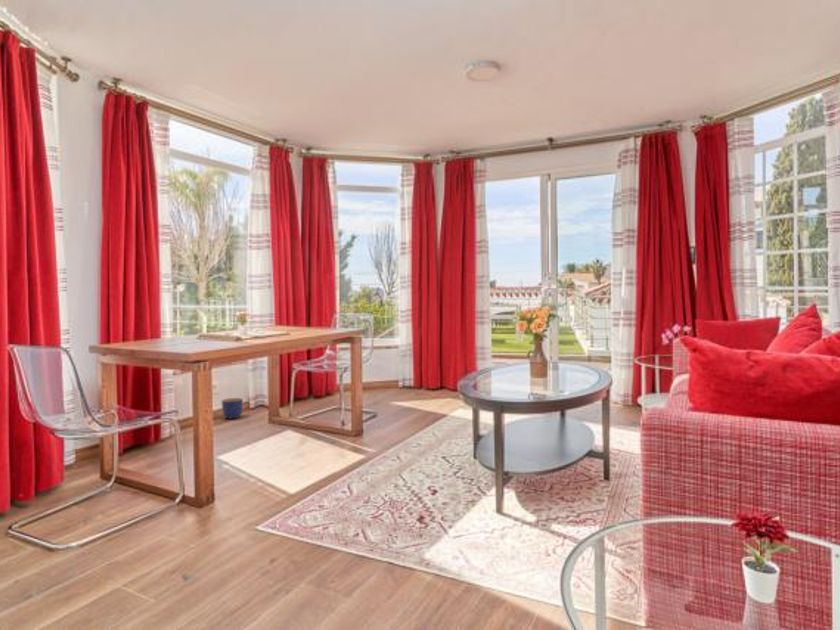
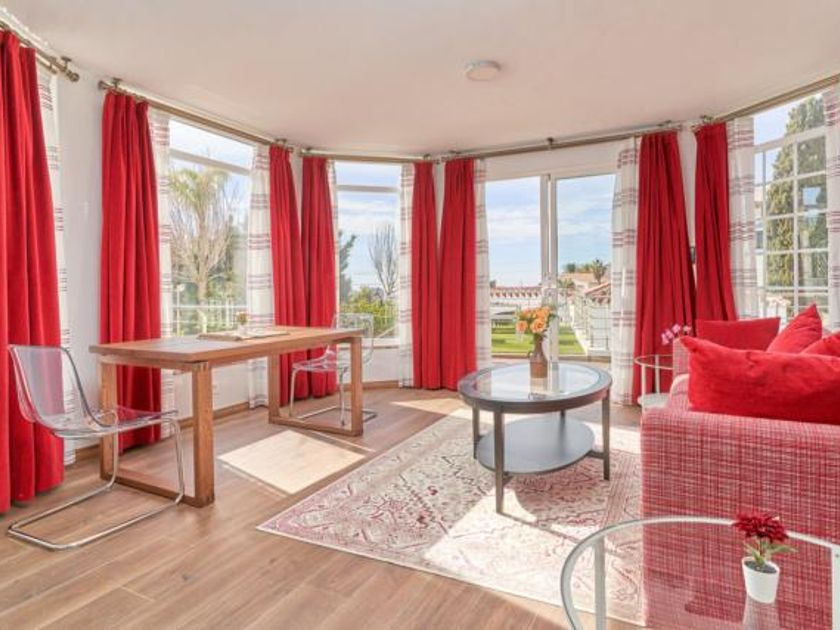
- planter [221,397,244,420]
